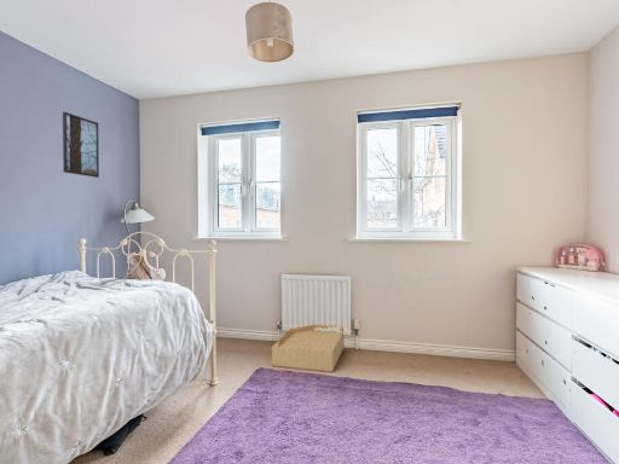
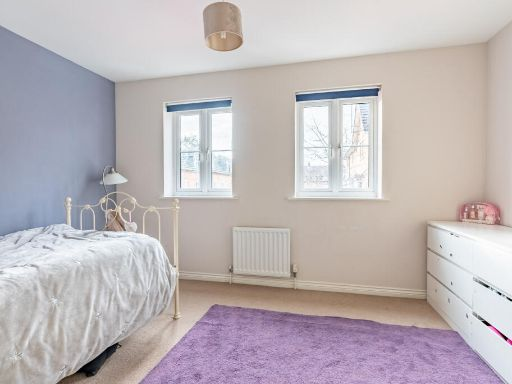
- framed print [62,111,100,179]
- basket [270,324,346,373]
